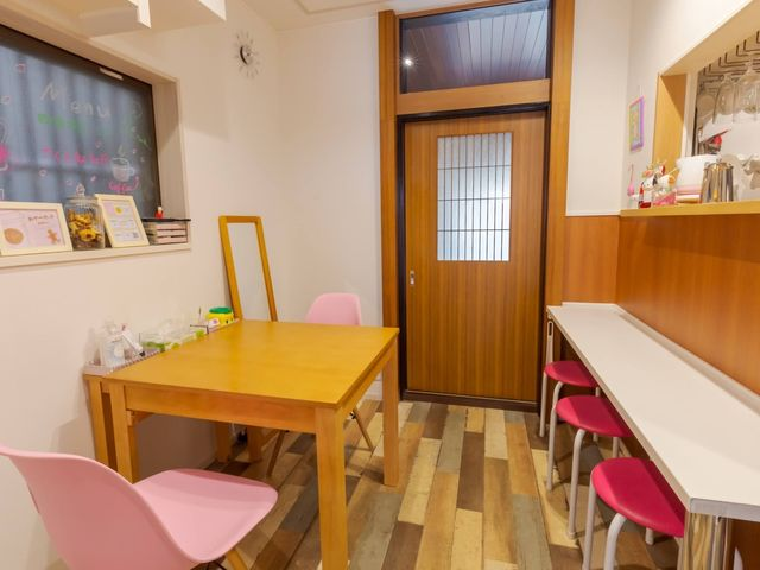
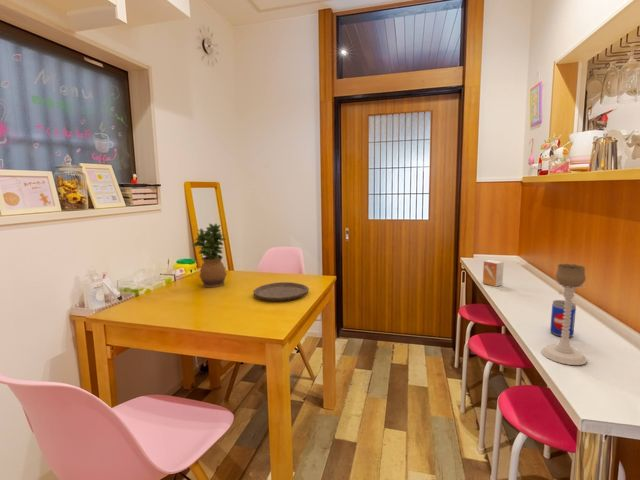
+ small box [482,259,505,288]
+ potted plant [191,222,228,288]
+ plate [253,281,310,301]
+ candle holder [540,263,588,366]
+ beer can [549,299,577,338]
